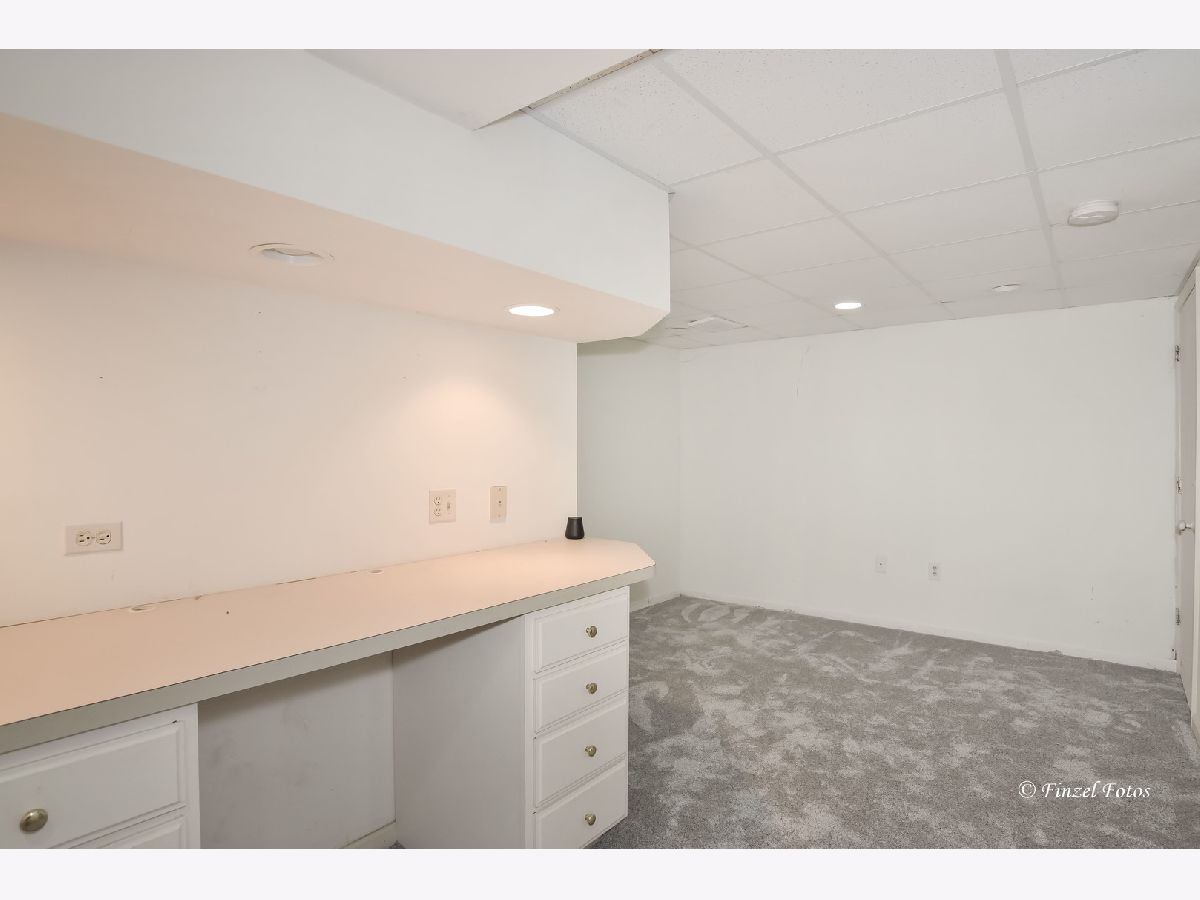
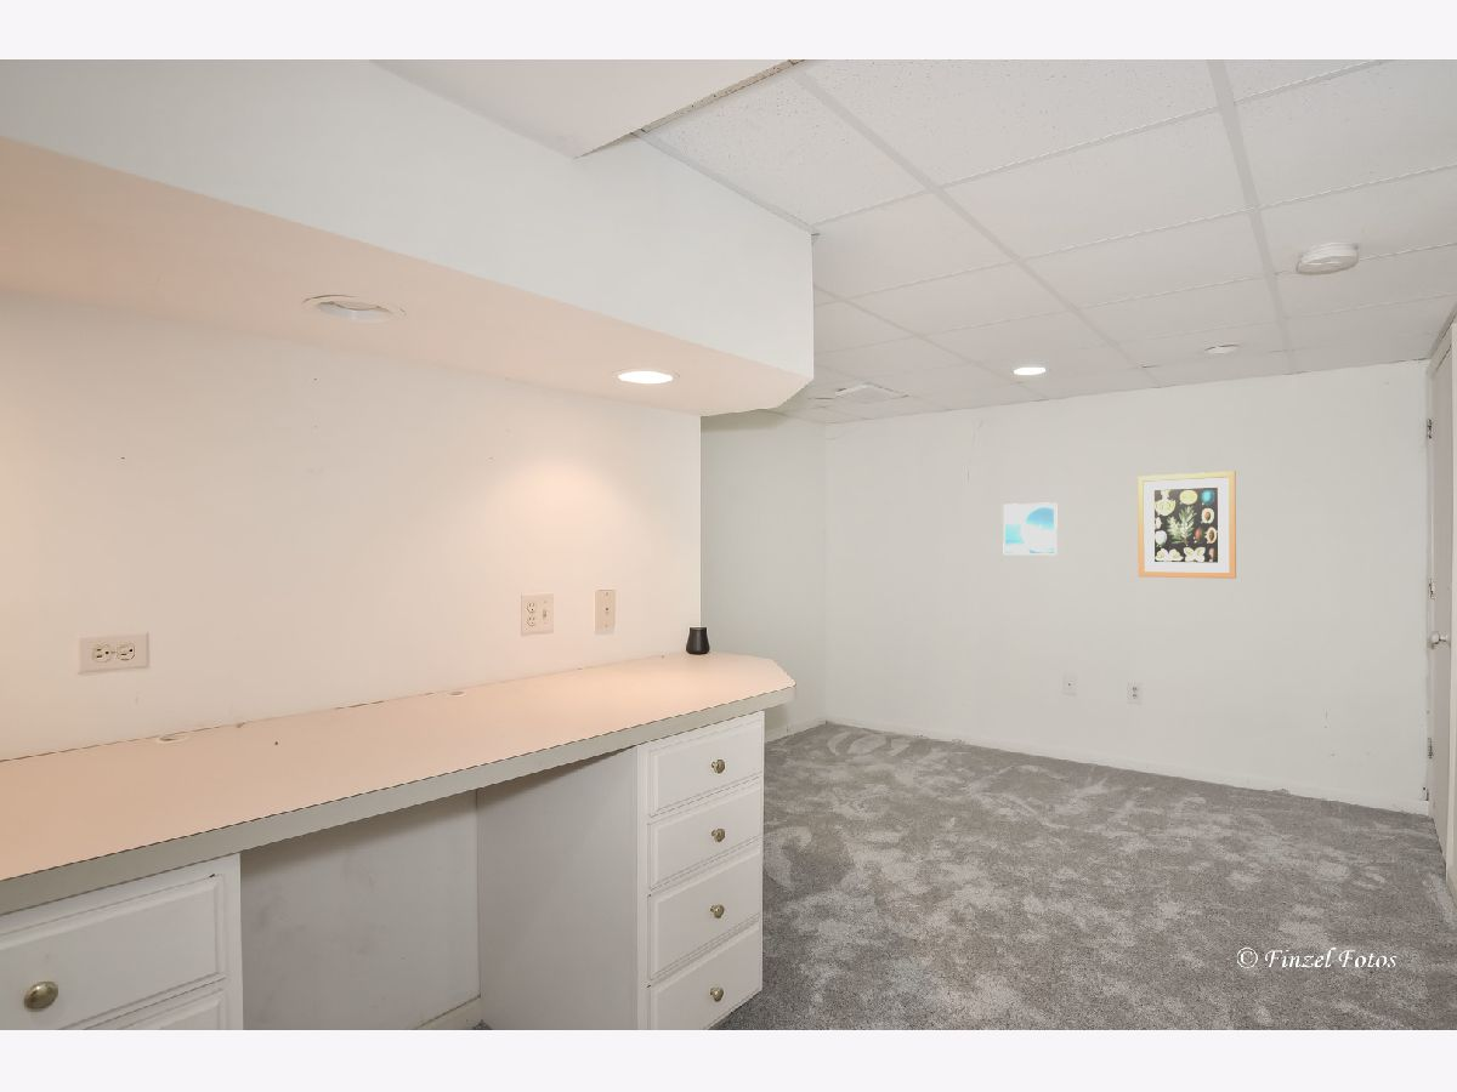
+ wall art [1136,470,1237,580]
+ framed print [1002,501,1059,556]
